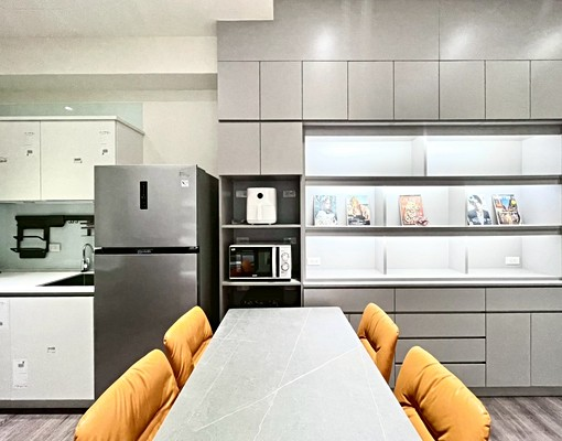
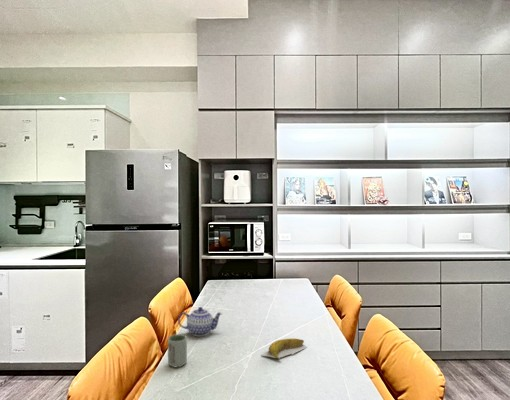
+ banana [260,337,307,361]
+ cup [167,333,188,368]
+ teapot [177,306,223,337]
